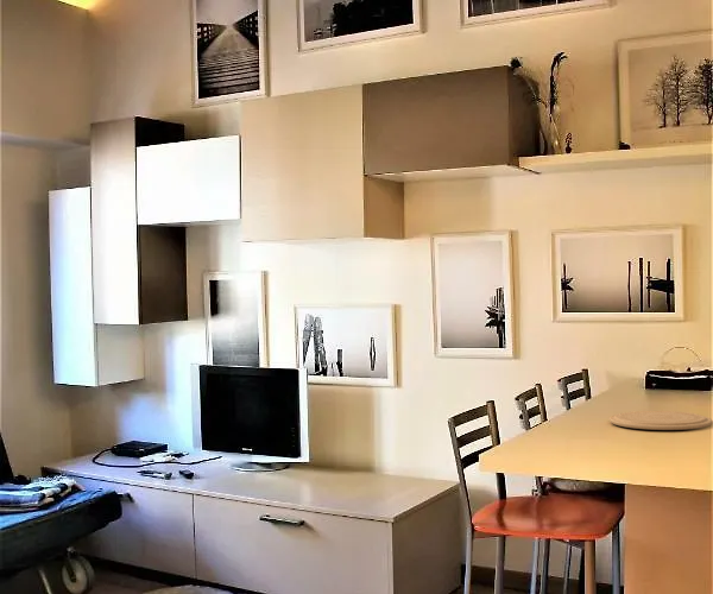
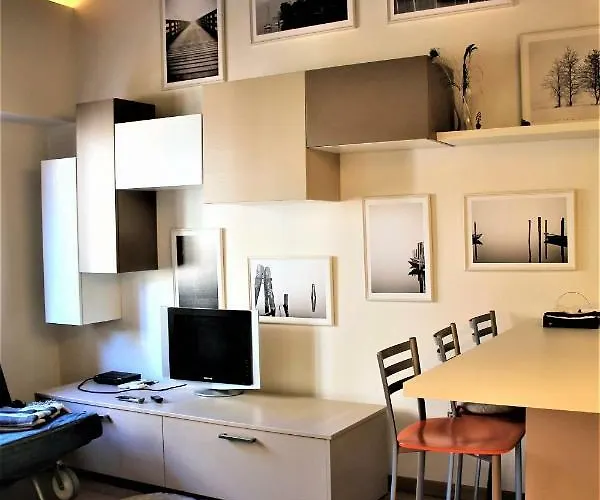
- plate [608,410,713,431]
